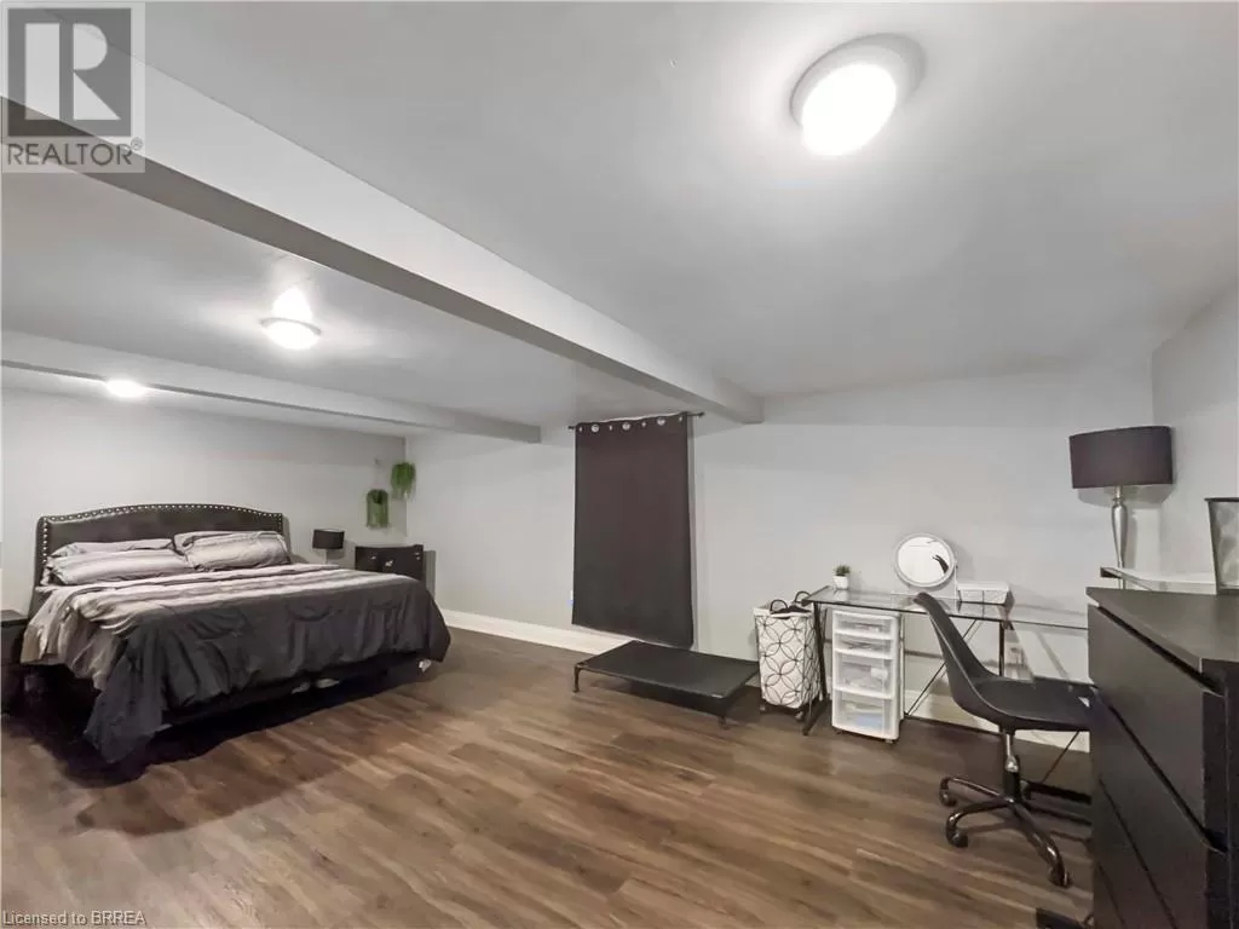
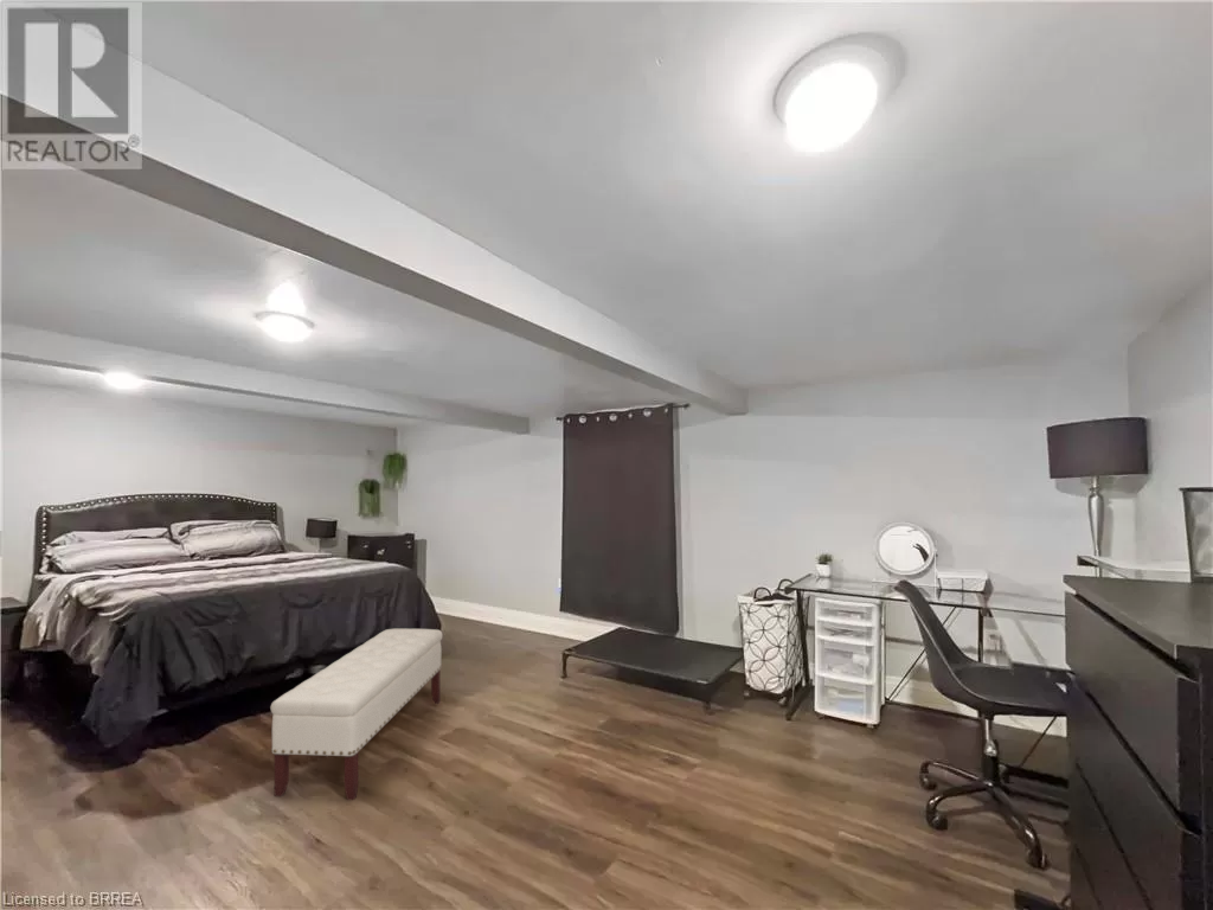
+ bench [270,628,444,801]
